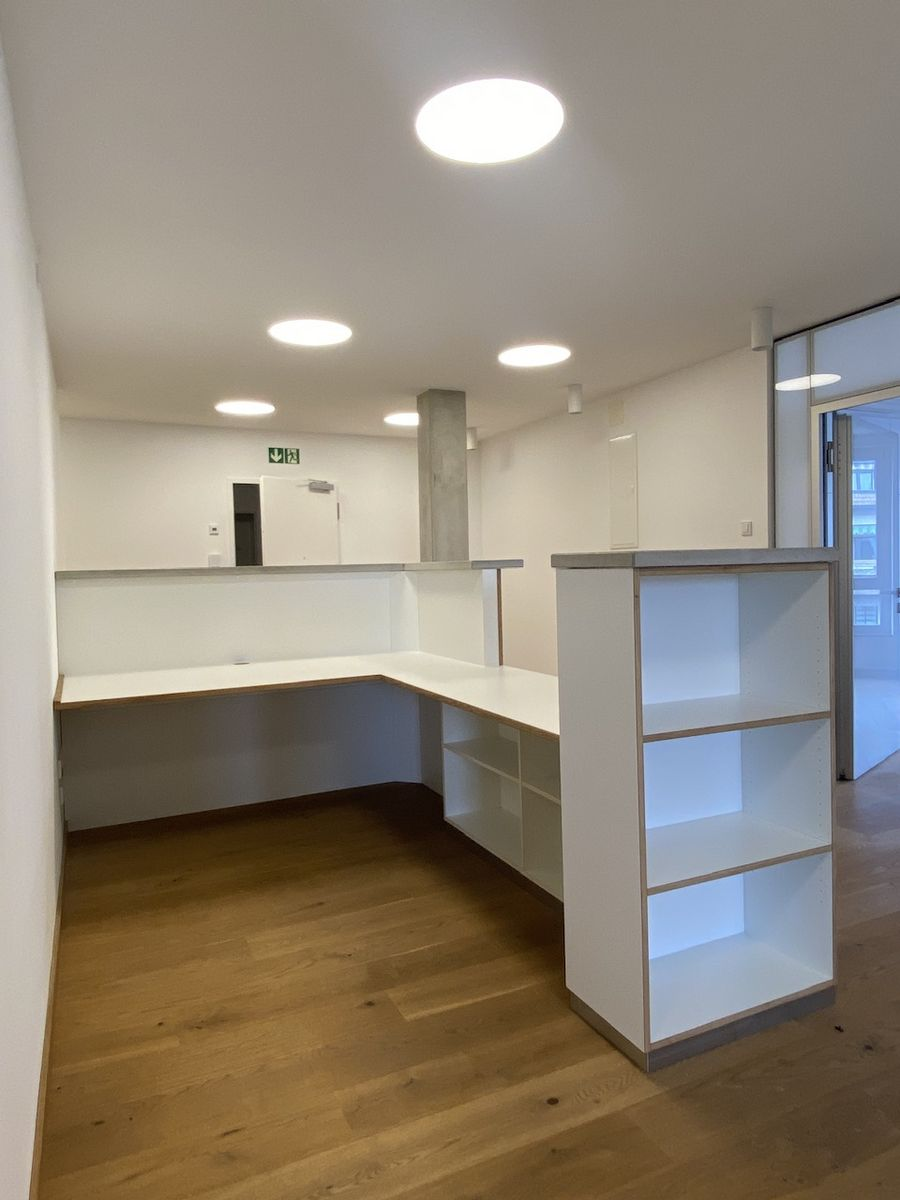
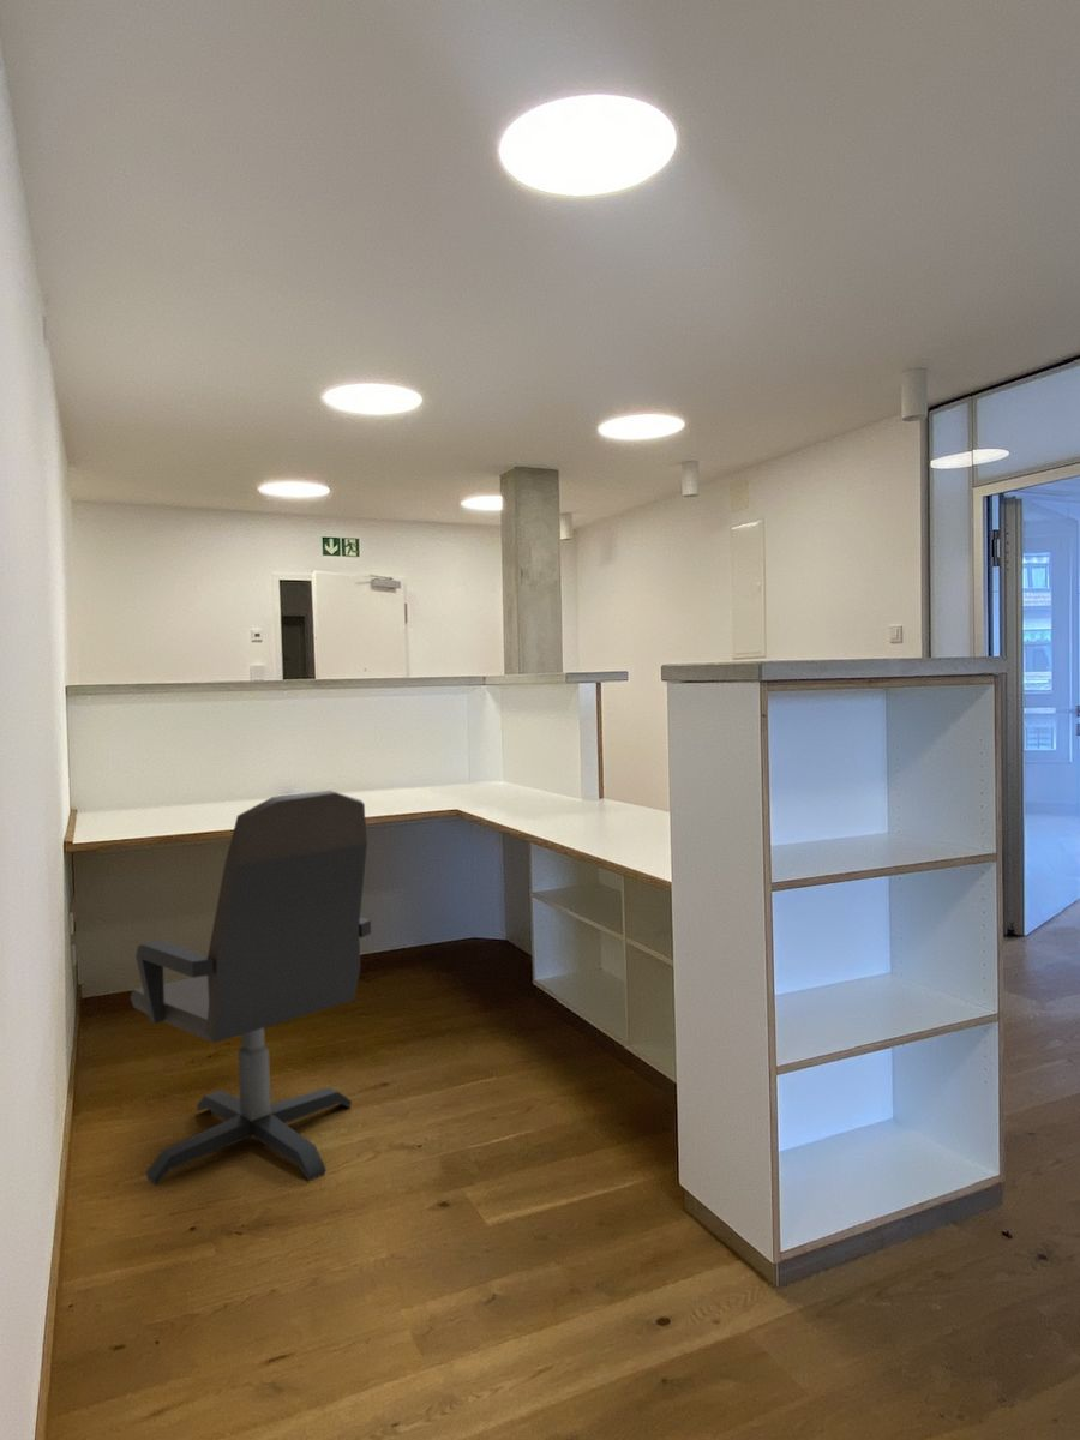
+ office chair [130,790,372,1187]
